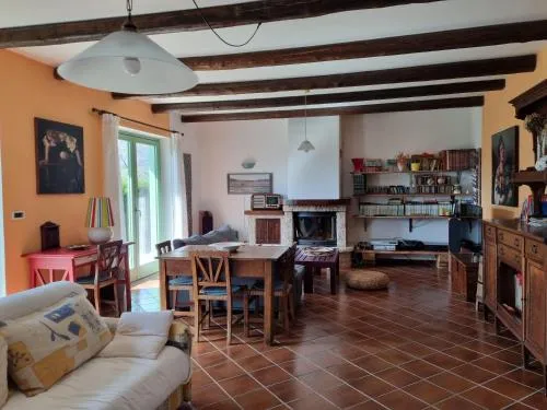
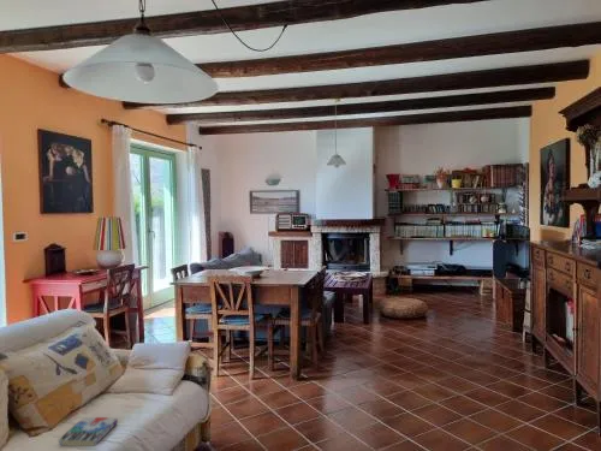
+ book [58,416,119,447]
